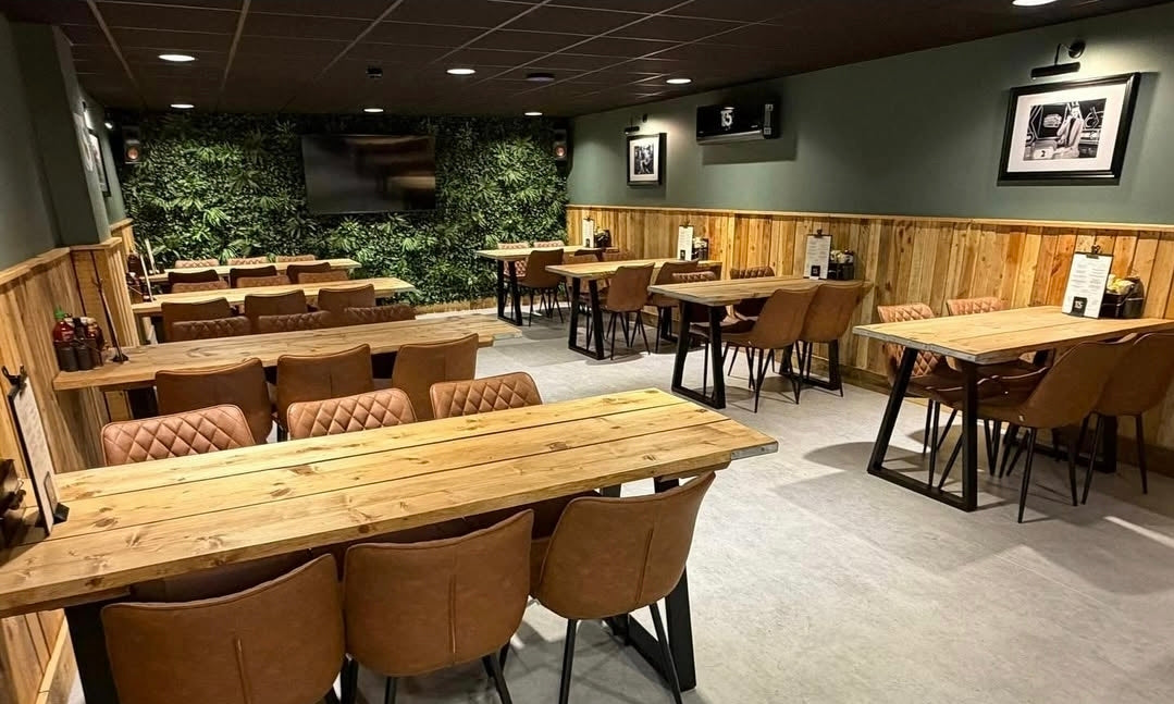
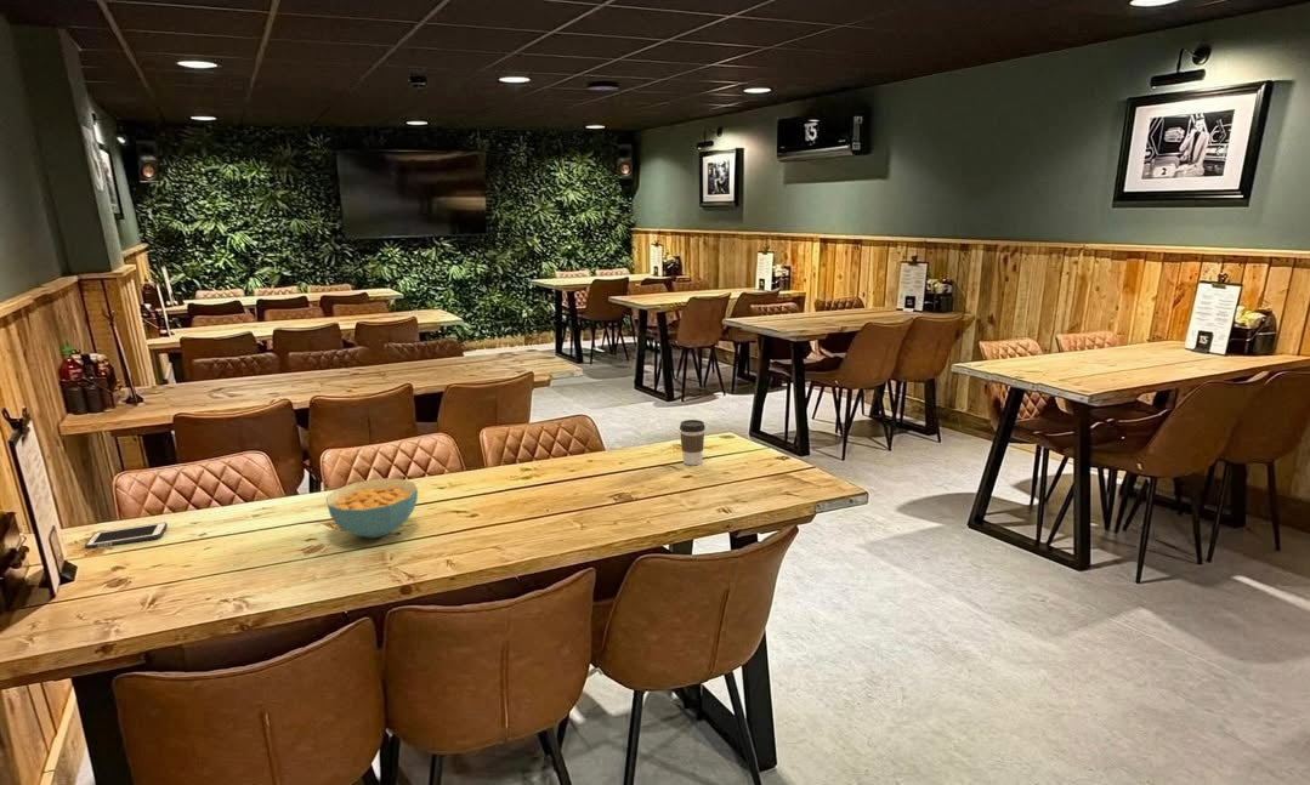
+ coffee cup [679,419,707,466]
+ cereal bowl [325,477,419,539]
+ cell phone [84,522,169,550]
